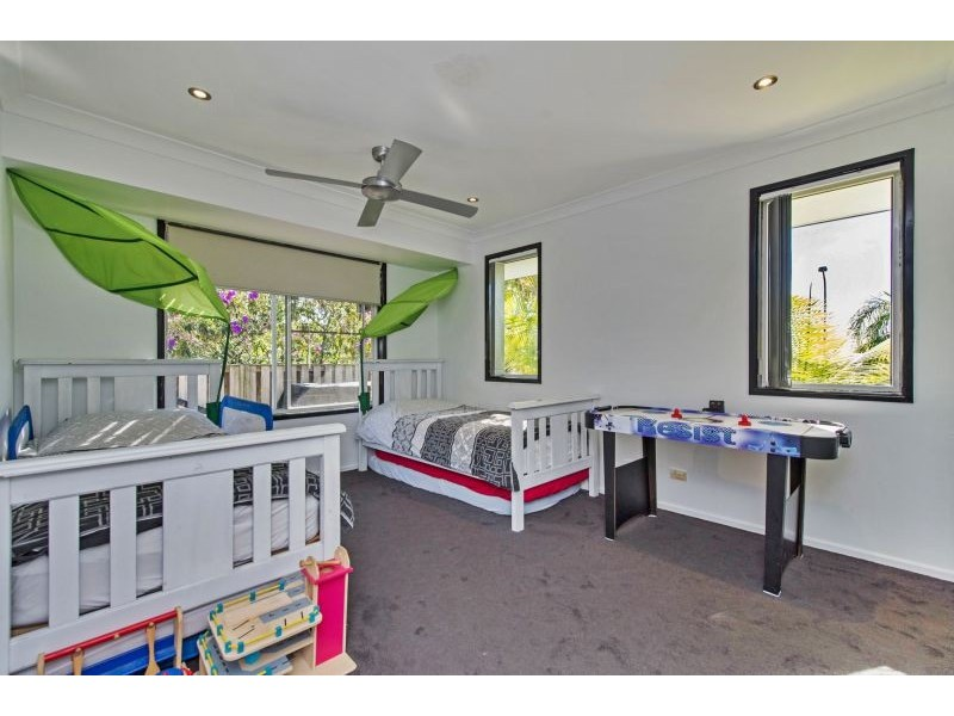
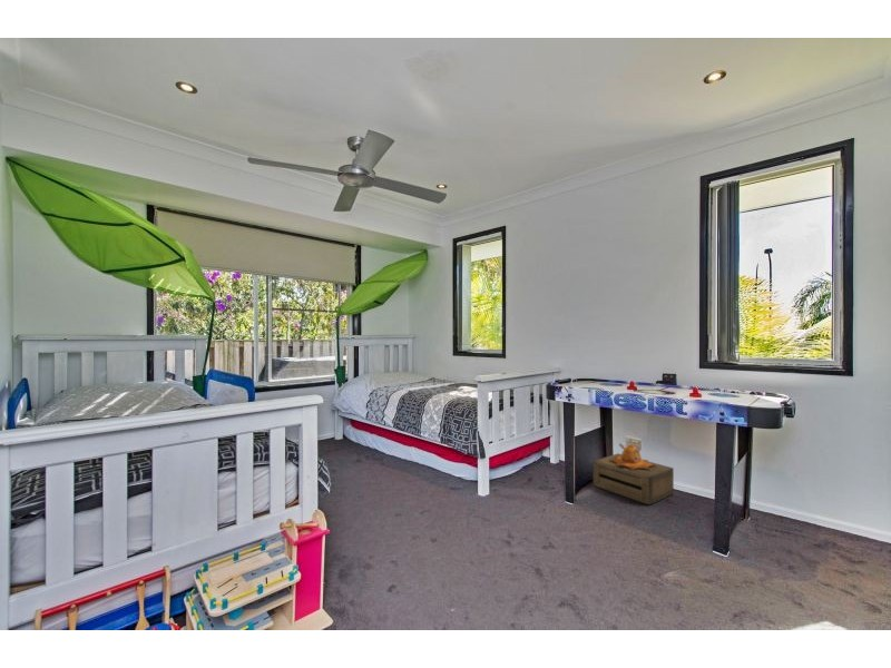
+ toy box [593,442,675,507]
